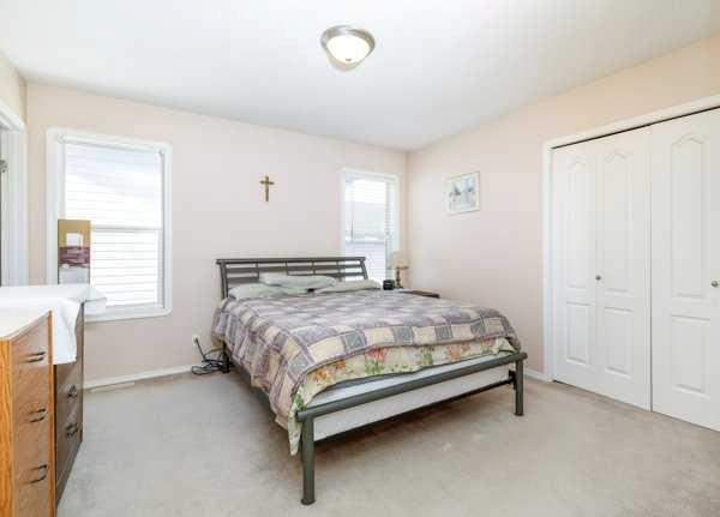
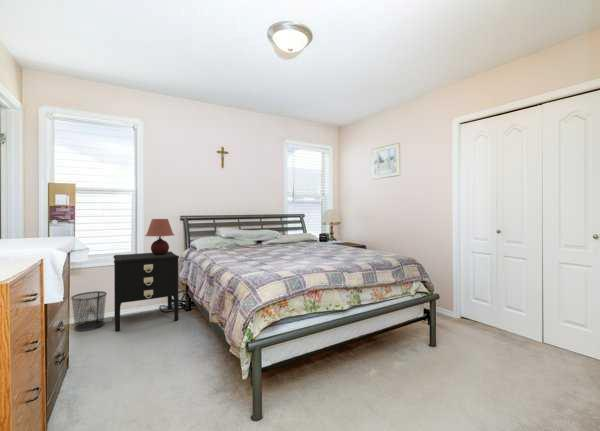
+ table lamp [144,218,175,255]
+ waste bin [70,290,108,332]
+ nightstand [113,251,180,332]
